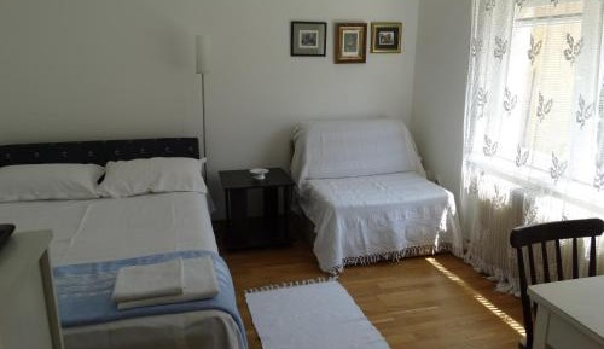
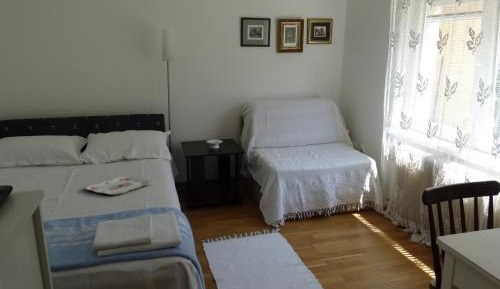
+ serving tray [85,176,153,196]
